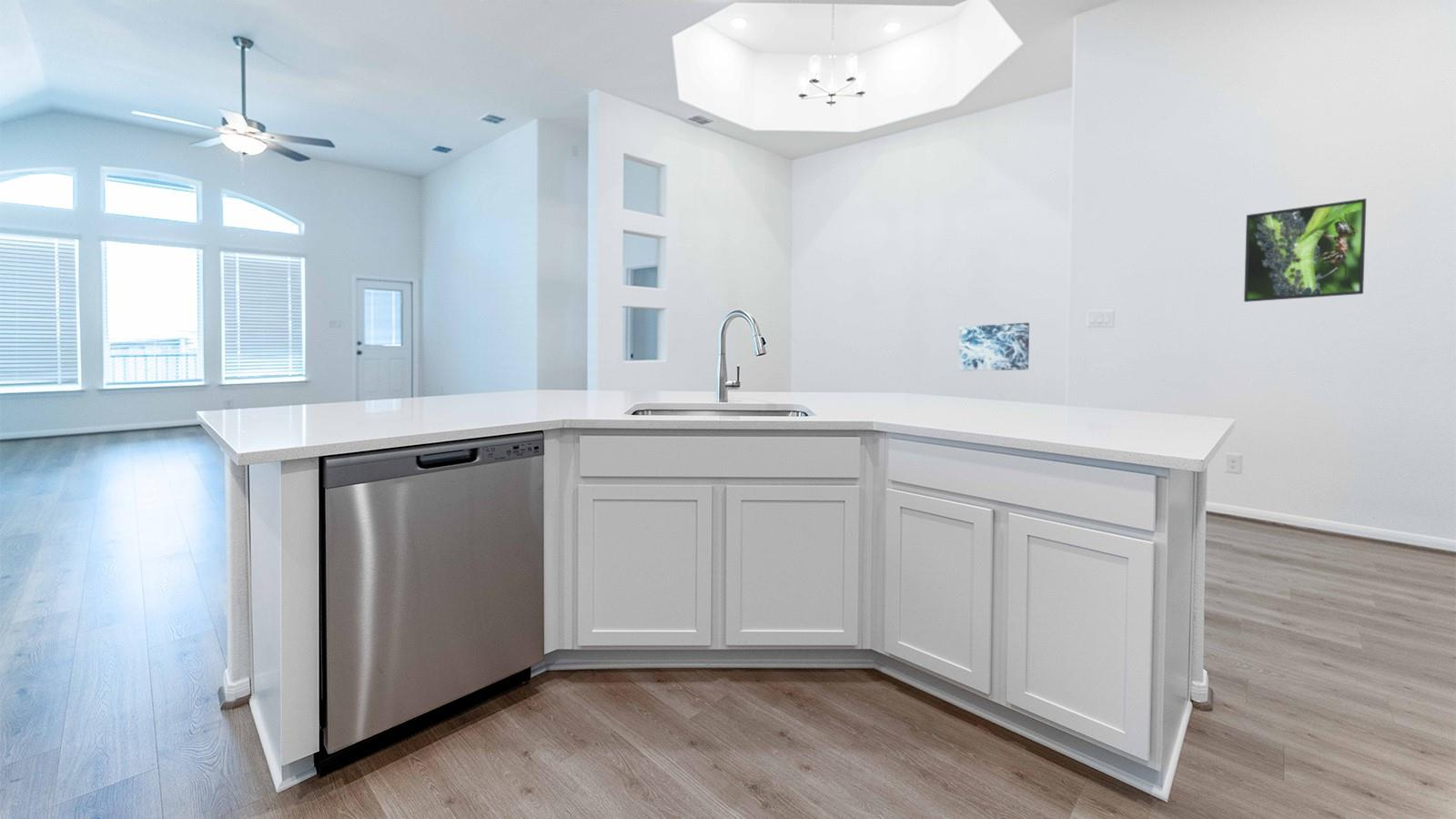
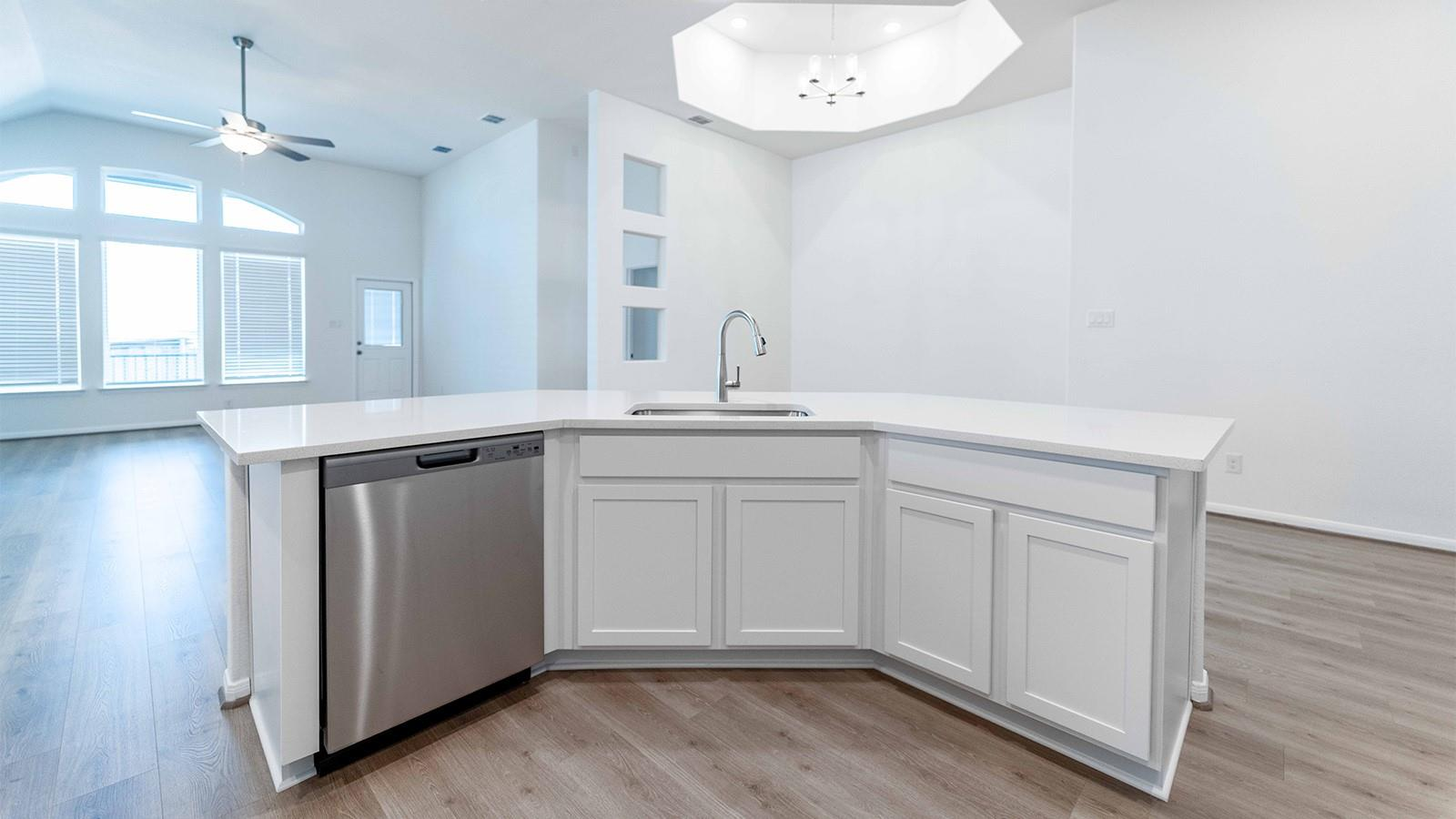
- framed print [1243,197,1367,303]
- wall art [958,322,1030,371]
